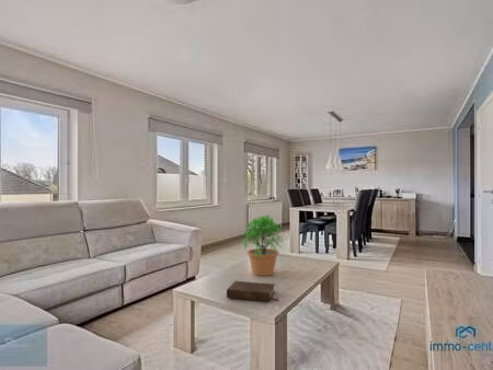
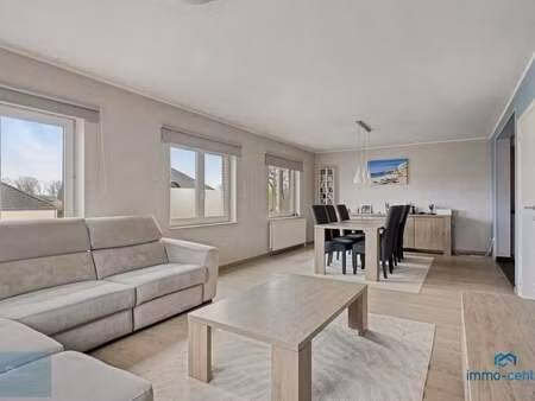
- book [226,280,278,302]
- potted plant [241,212,286,277]
